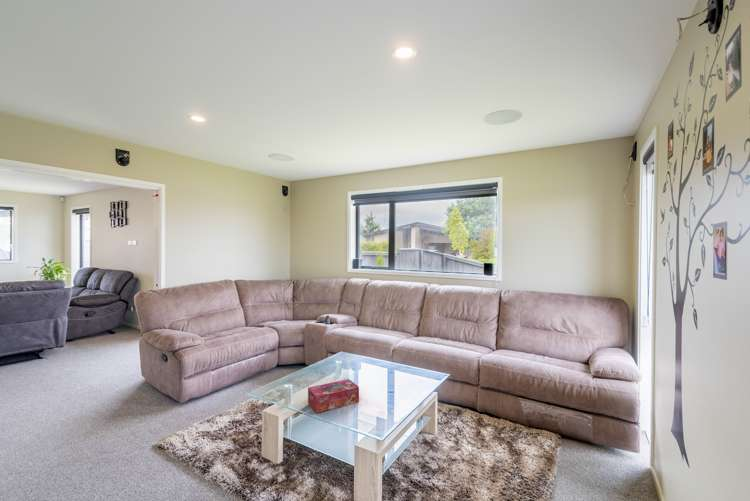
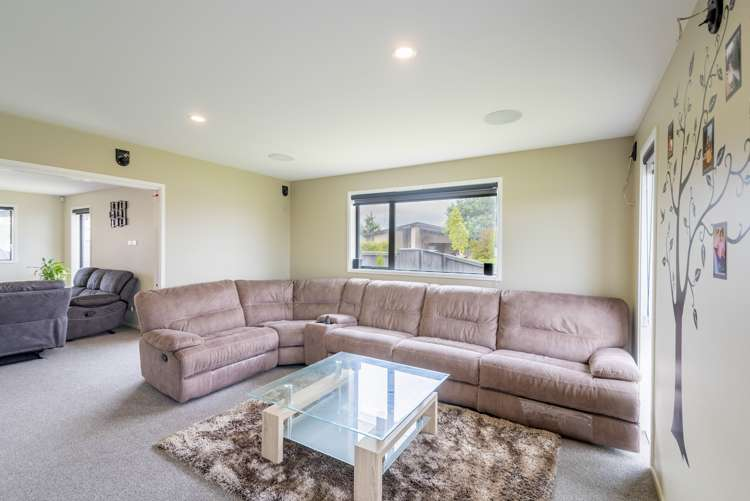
- tissue box [307,378,360,414]
